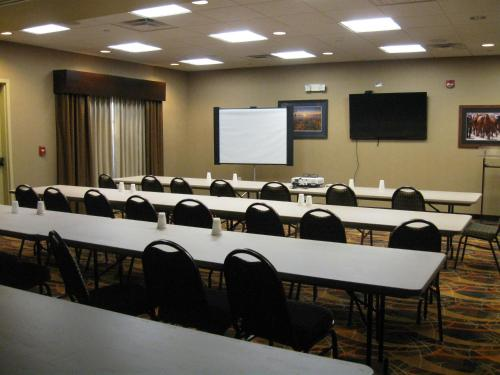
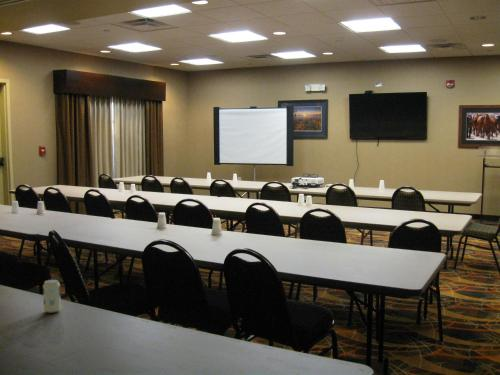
+ beverage can [42,279,62,314]
